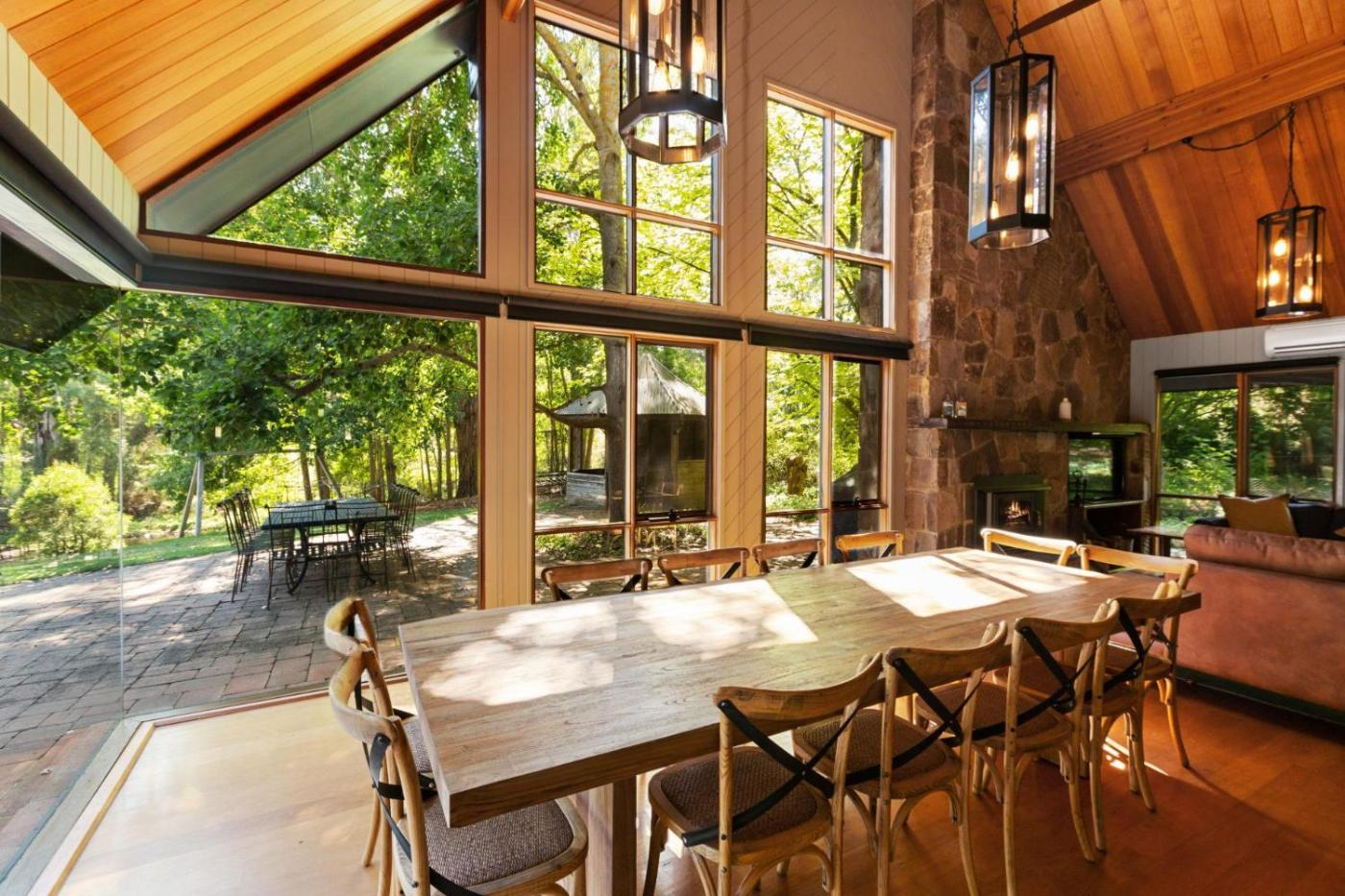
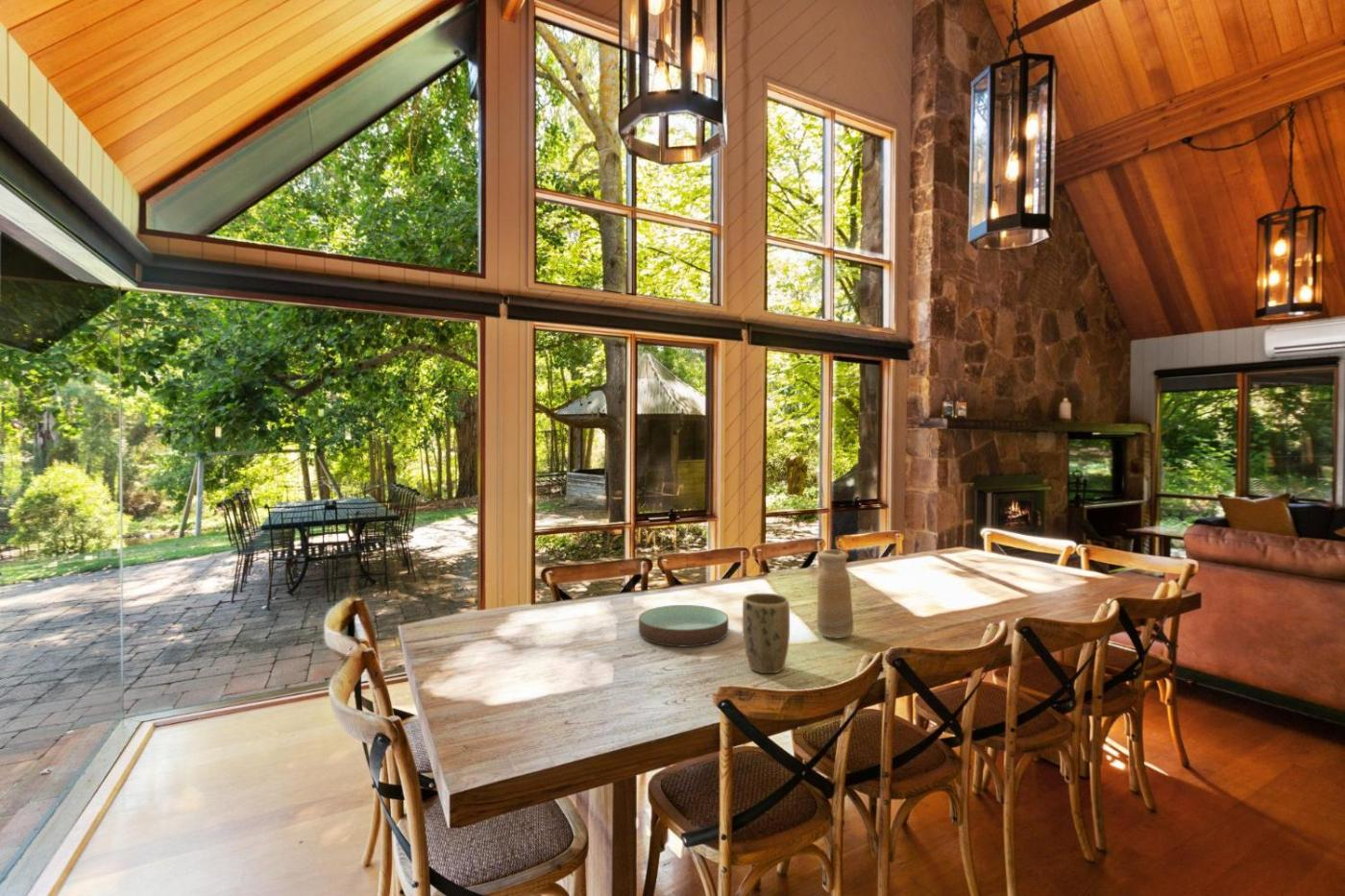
+ bowl [638,604,729,647]
+ plant pot [742,593,791,674]
+ vase [817,549,855,639]
